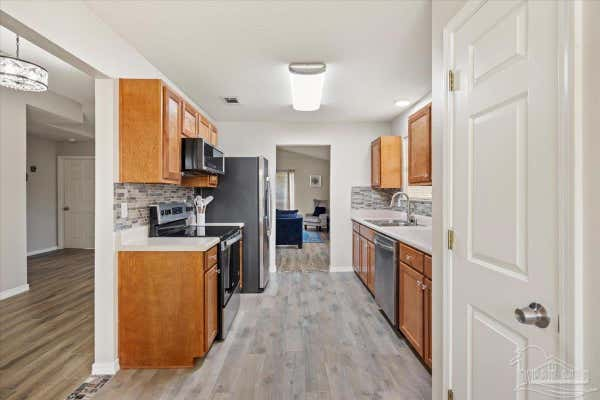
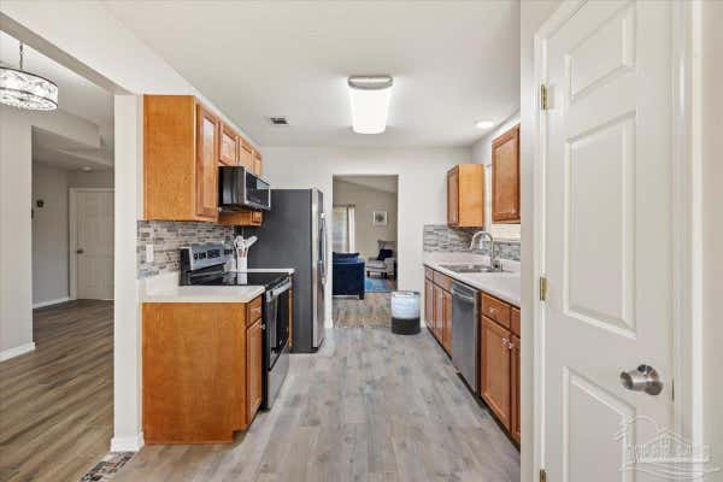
+ trash can [390,289,422,336]
